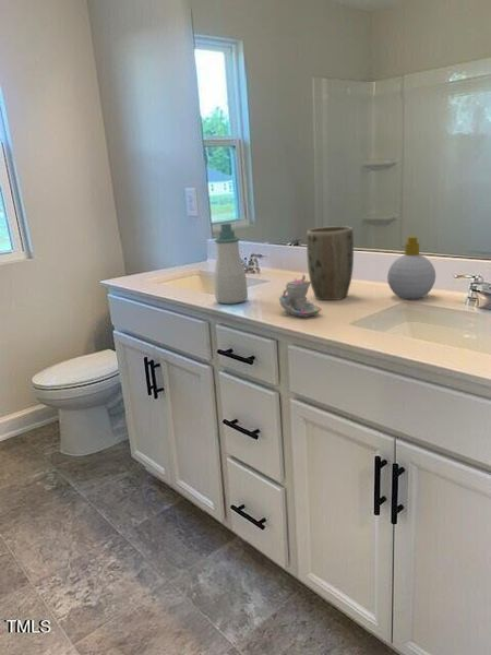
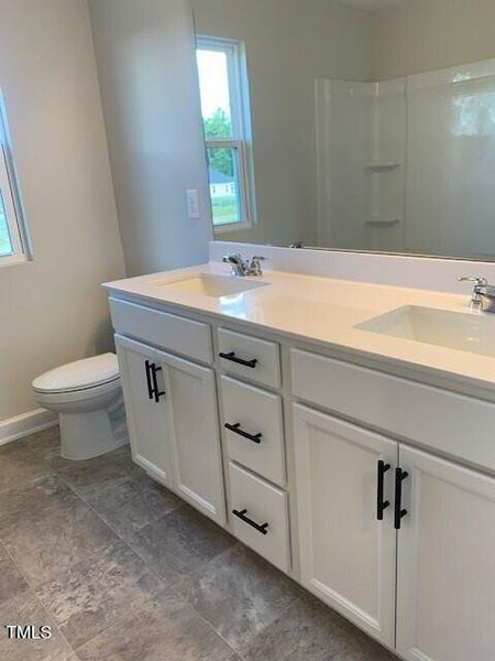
- soap bottle [213,222,249,305]
- plant pot [306,225,355,301]
- soap bottle [386,235,436,300]
- candle [278,273,322,319]
